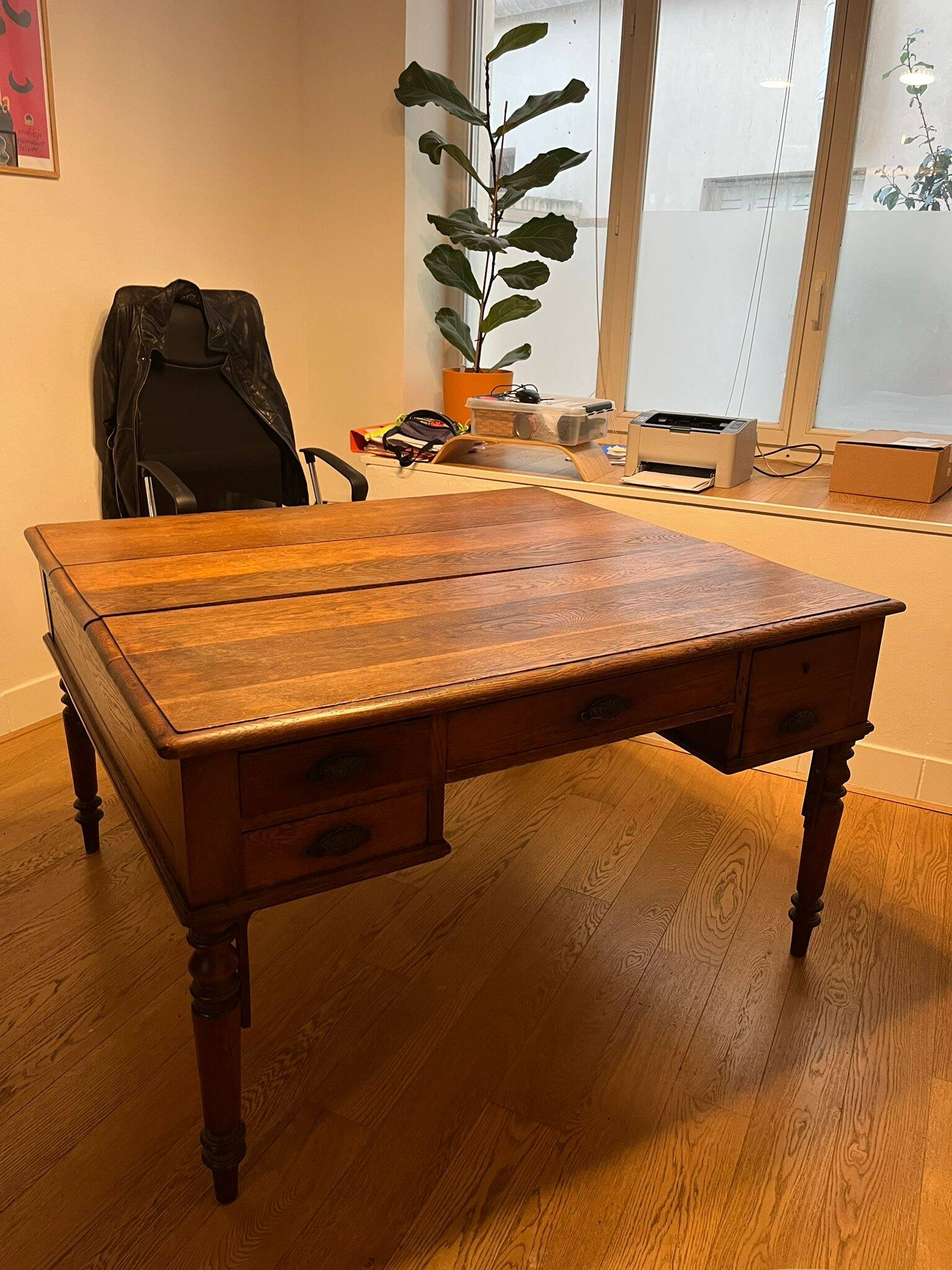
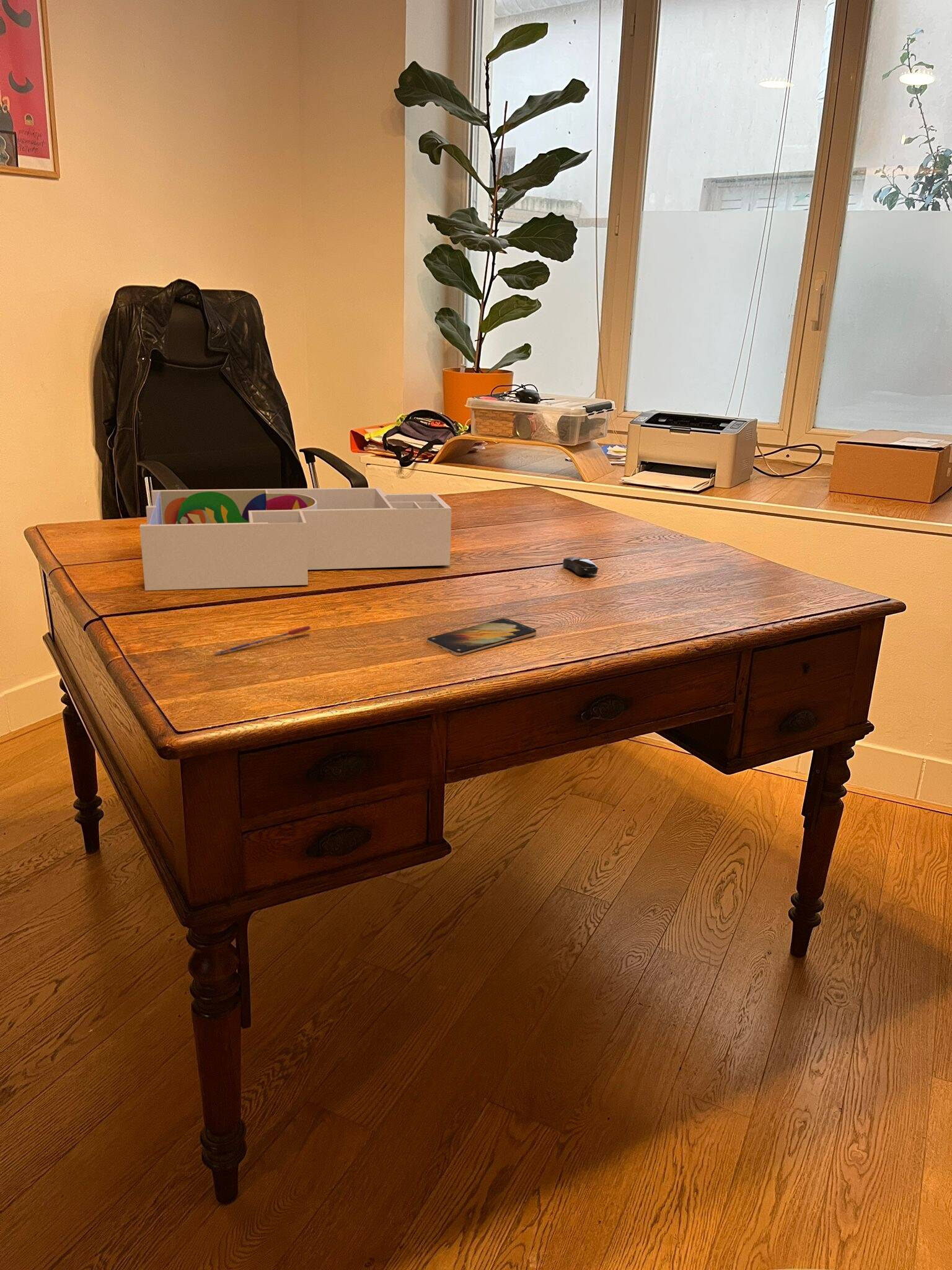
+ desk organizer [139,487,452,591]
+ computer mouse [562,557,599,575]
+ pen [213,625,311,656]
+ smartphone [426,618,537,656]
